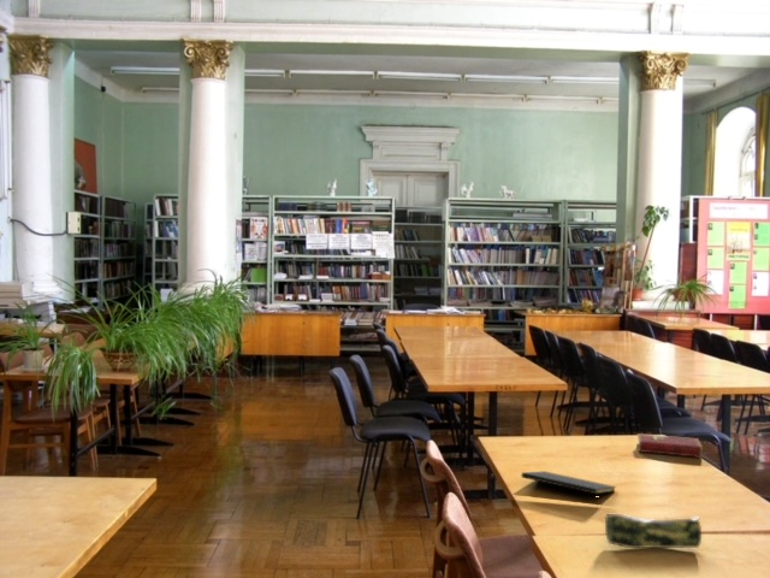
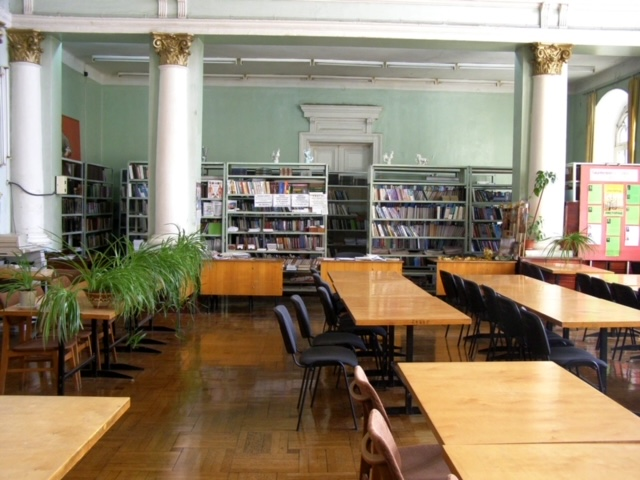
- hardcover book [636,432,704,459]
- pencil case [604,513,703,549]
- notepad [520,470,617,506]
